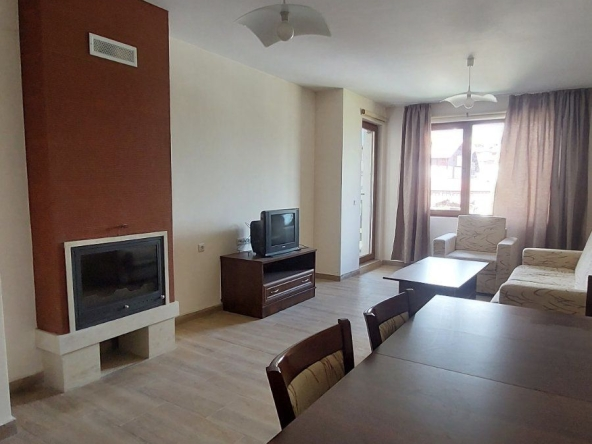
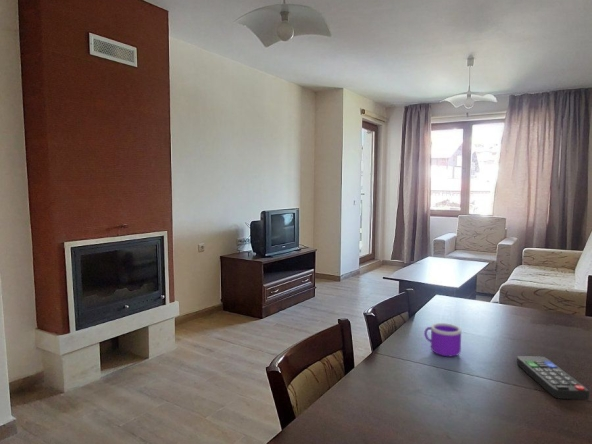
+ remote control [516,355,590,400]
+ mug [423,322,462,357]
